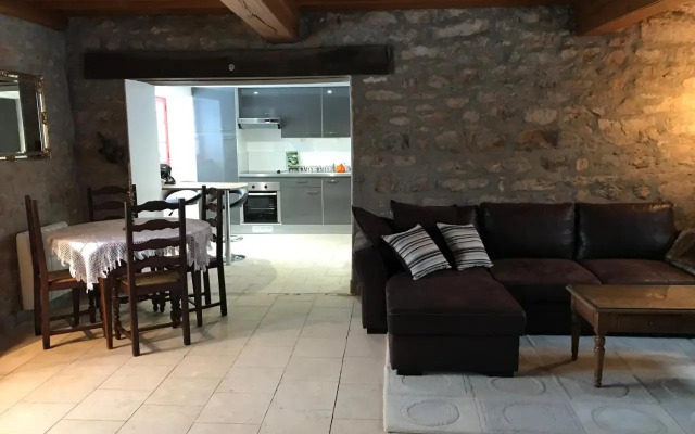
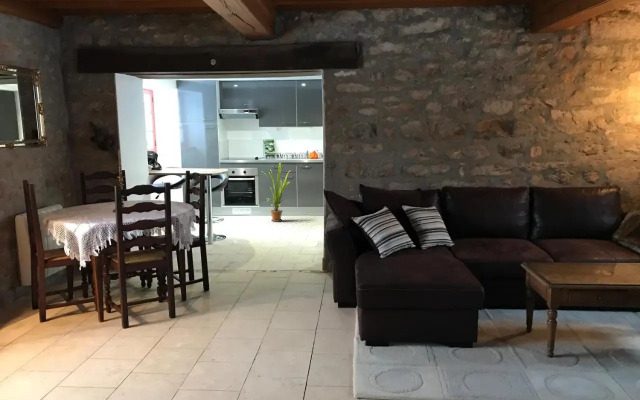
+ house plant [259,162,291,223]
